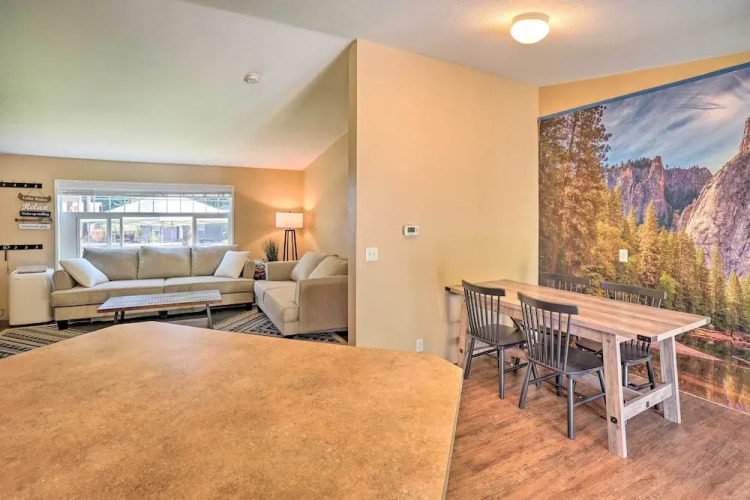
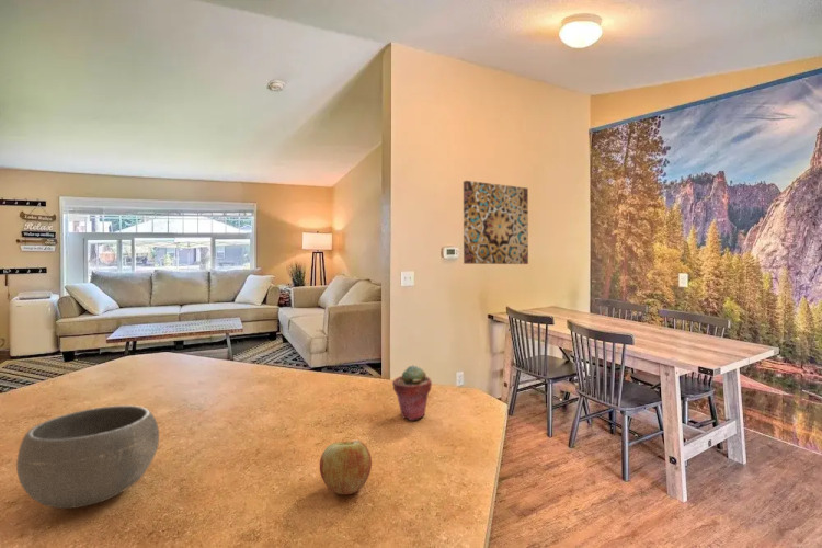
+ apple [319,439,373,495]
+ bowl [15,404,160,510]
+ potted succulent [391,364,433,421]
+ wall art [463,180,529,265]
